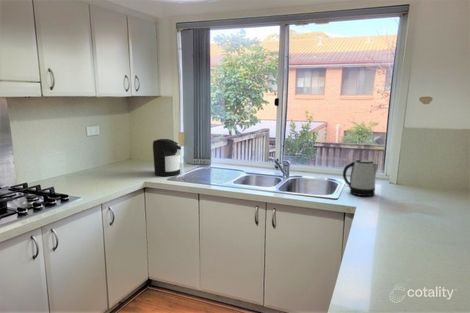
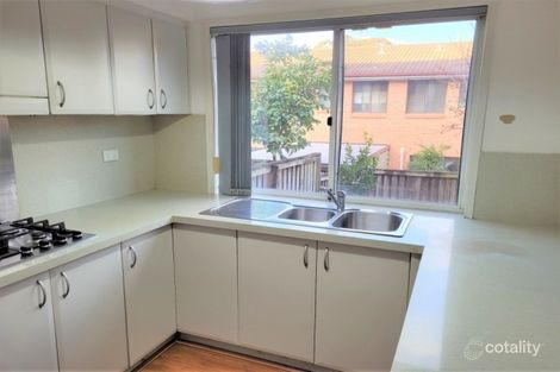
- coffee maker [152,138,182,177]
- kettle [342,159,379,197]
